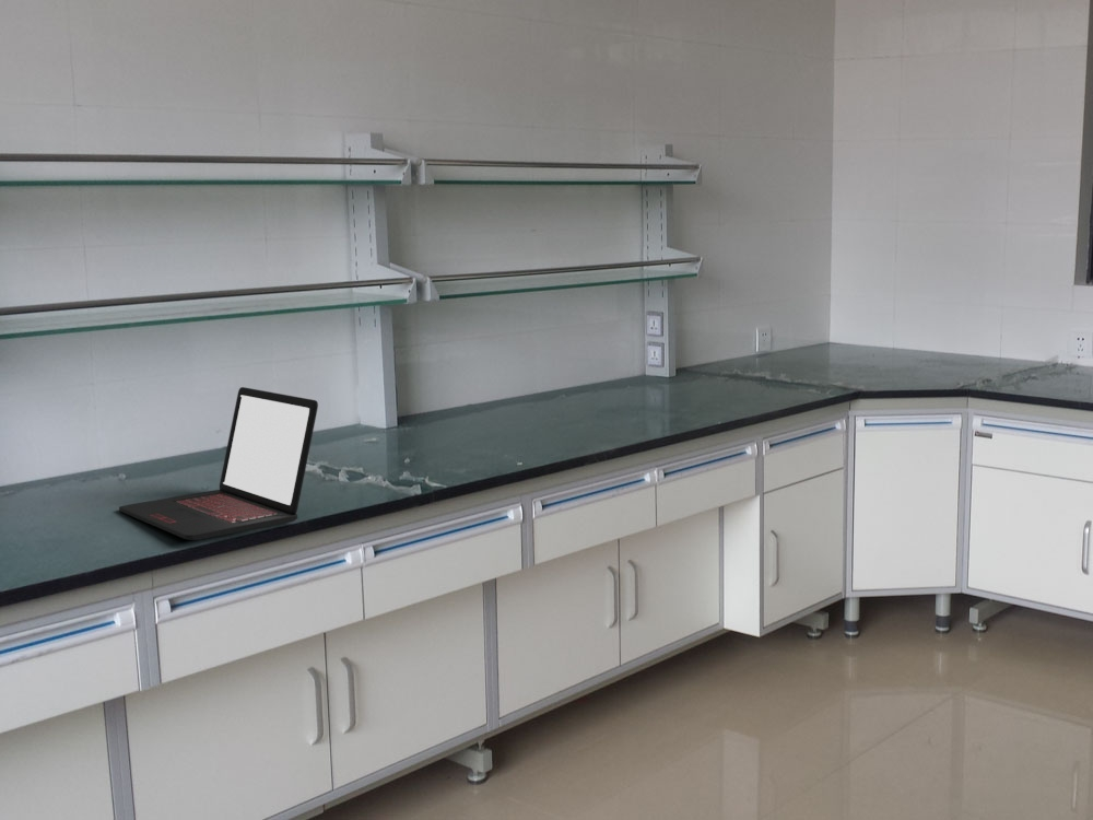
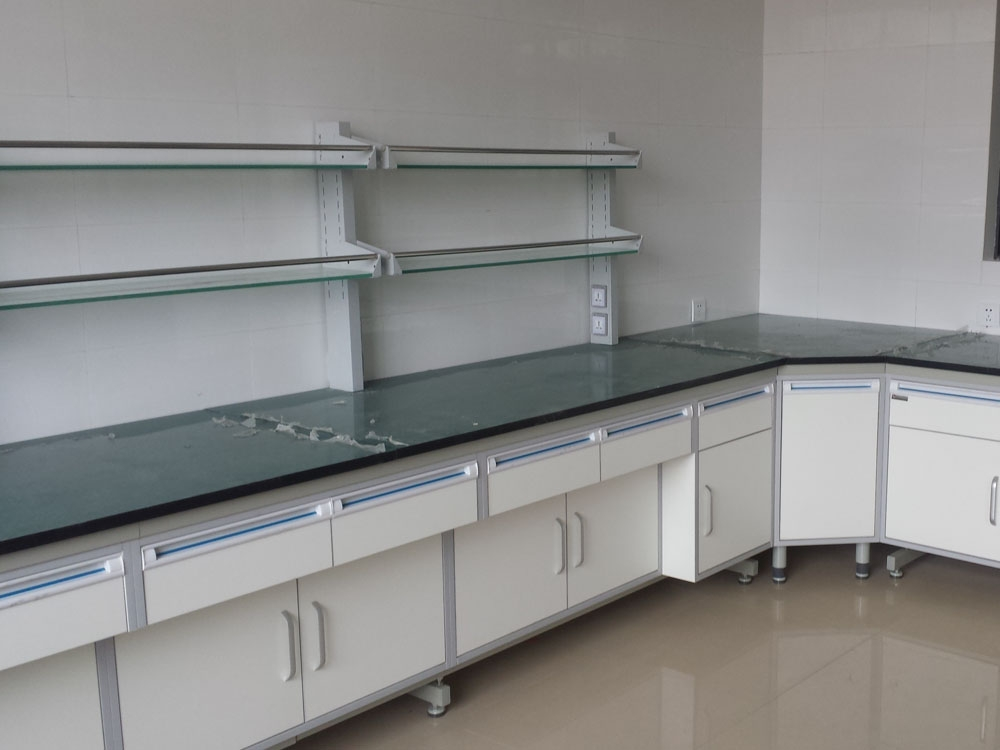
- laptop [118,386,319,541]
